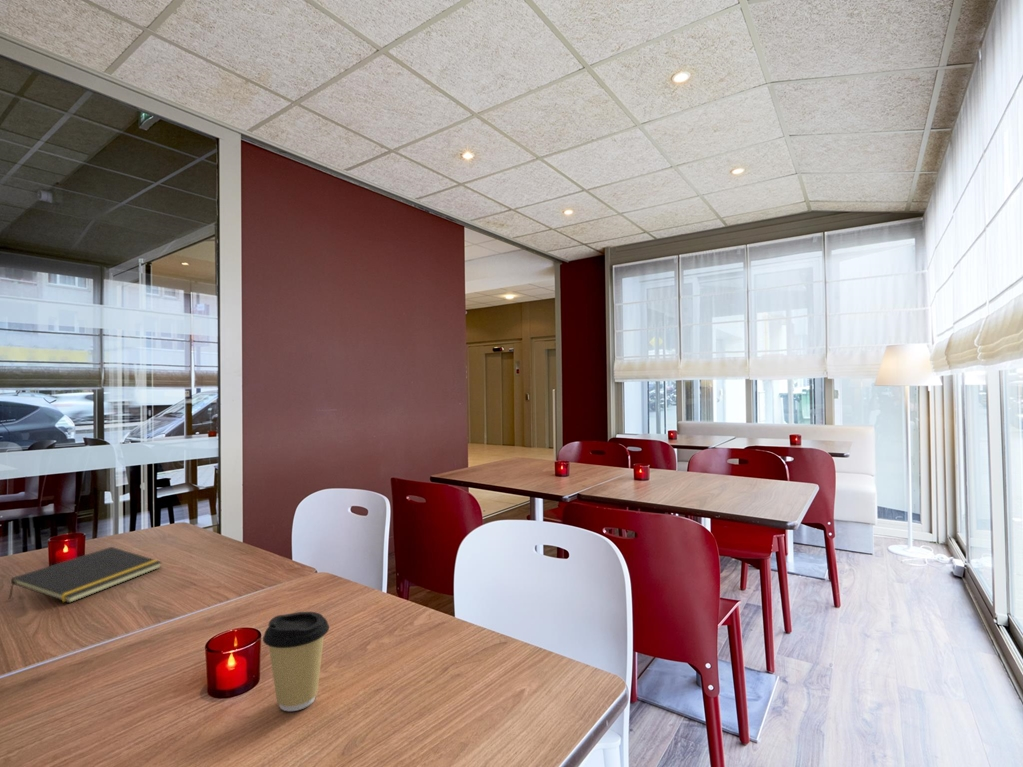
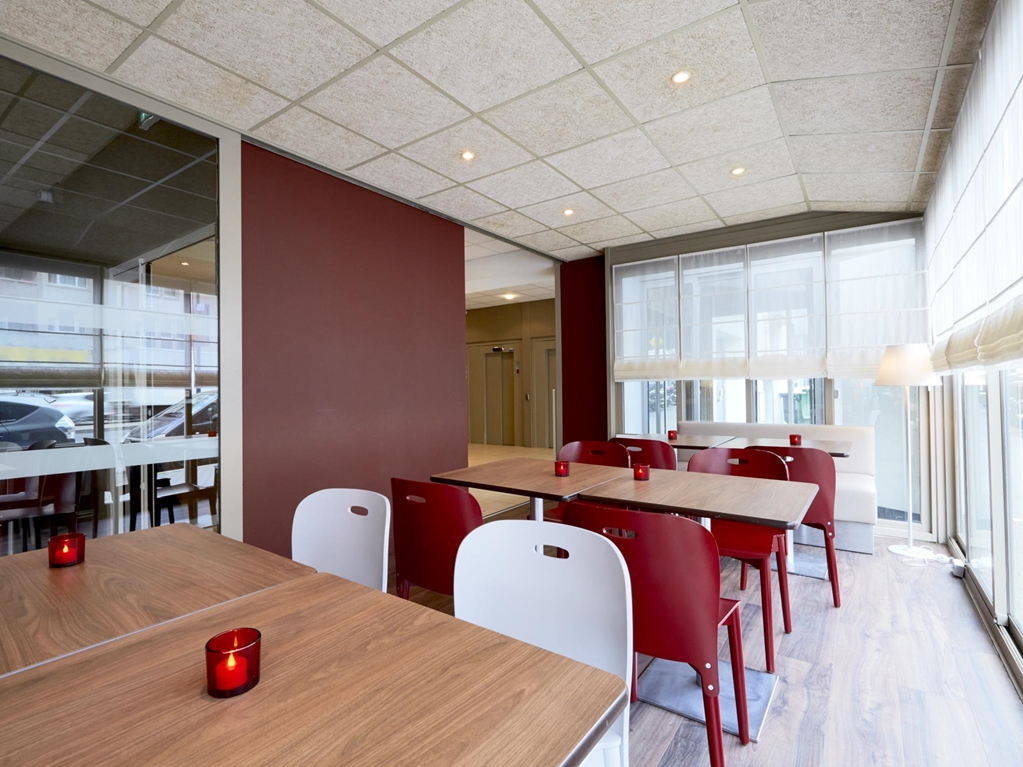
- coffee cup [262,611,330,712]
- notepad [8,546,163,604]
